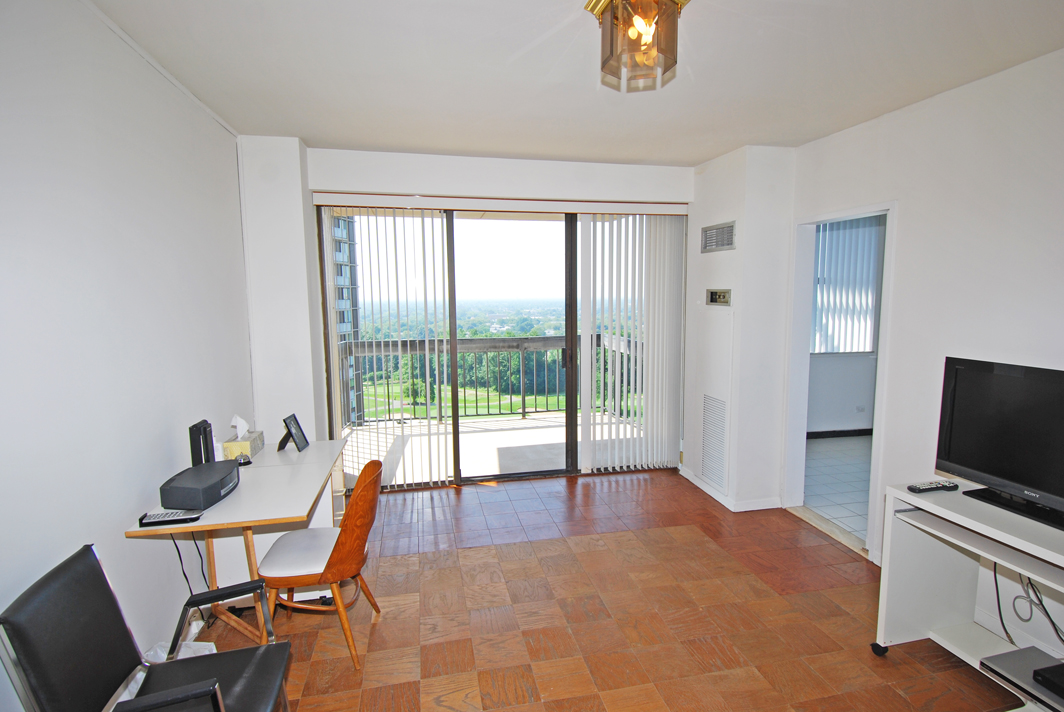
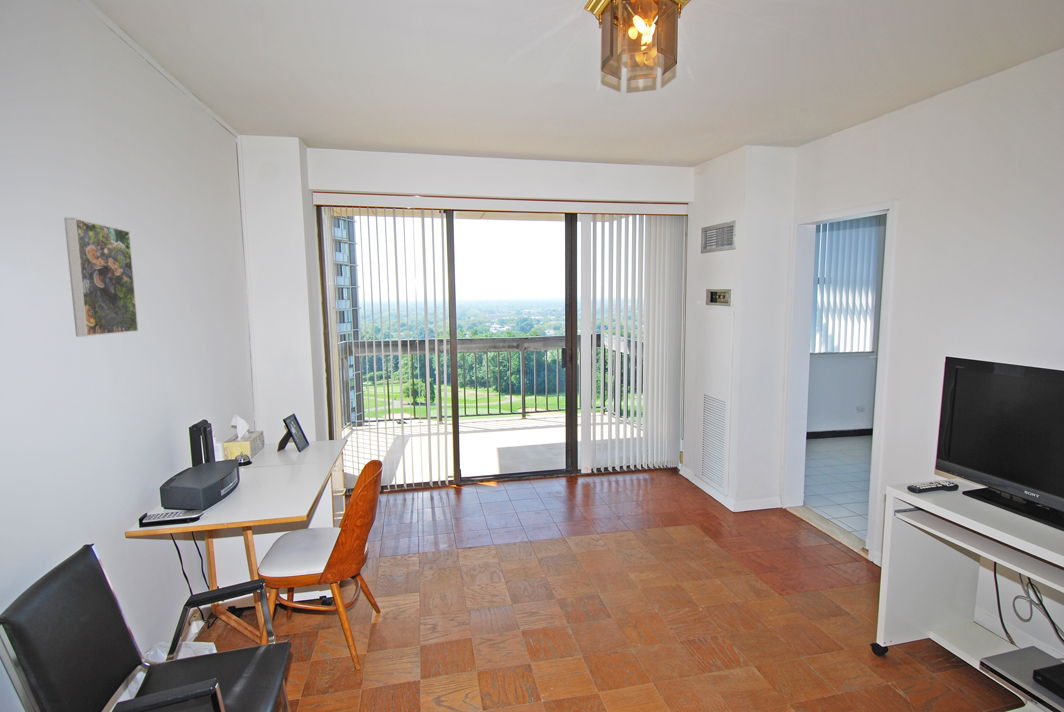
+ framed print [63,217,139,338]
